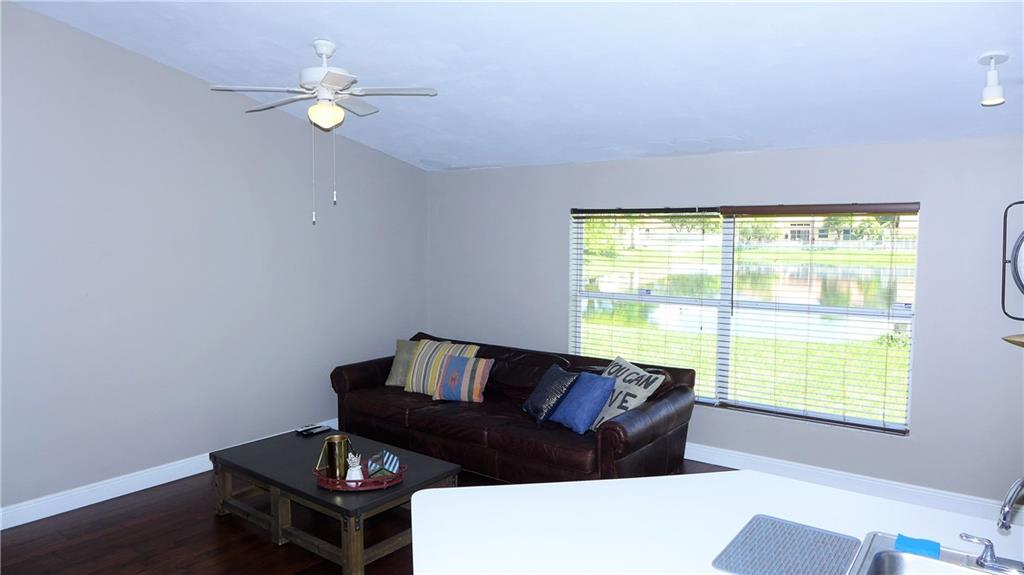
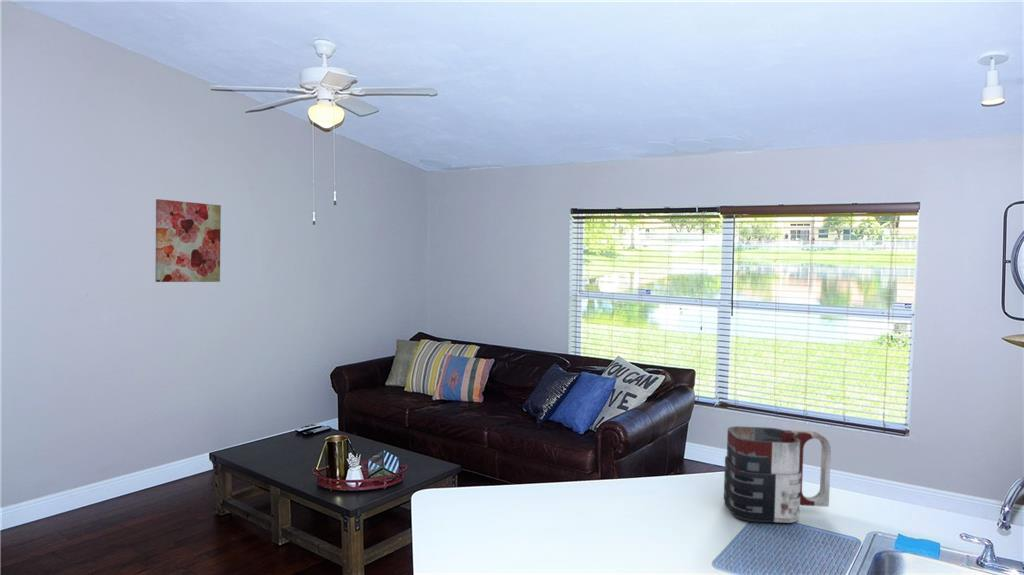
+ mug [723,425,832,524]
+ wall art [154,198,222,283]
